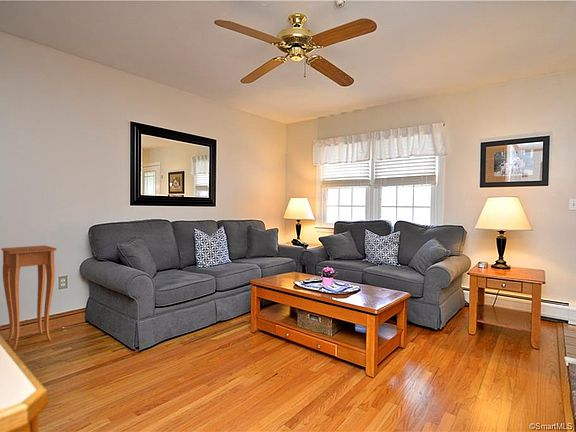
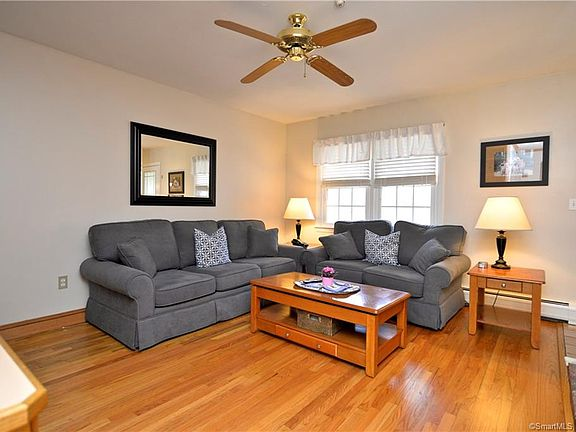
- side table [0,244,57,351]
